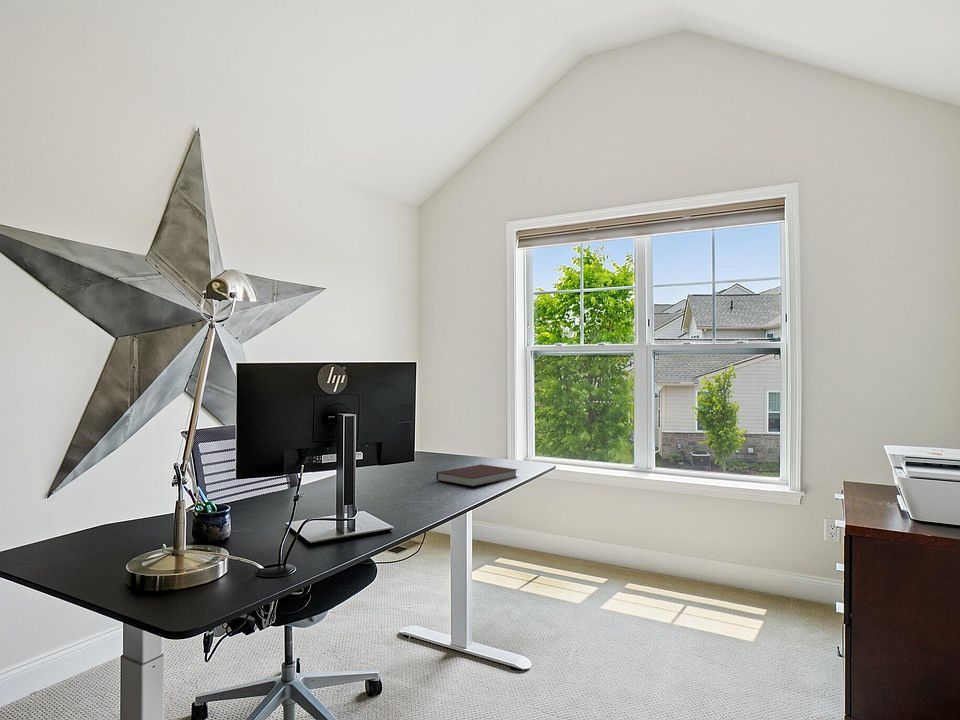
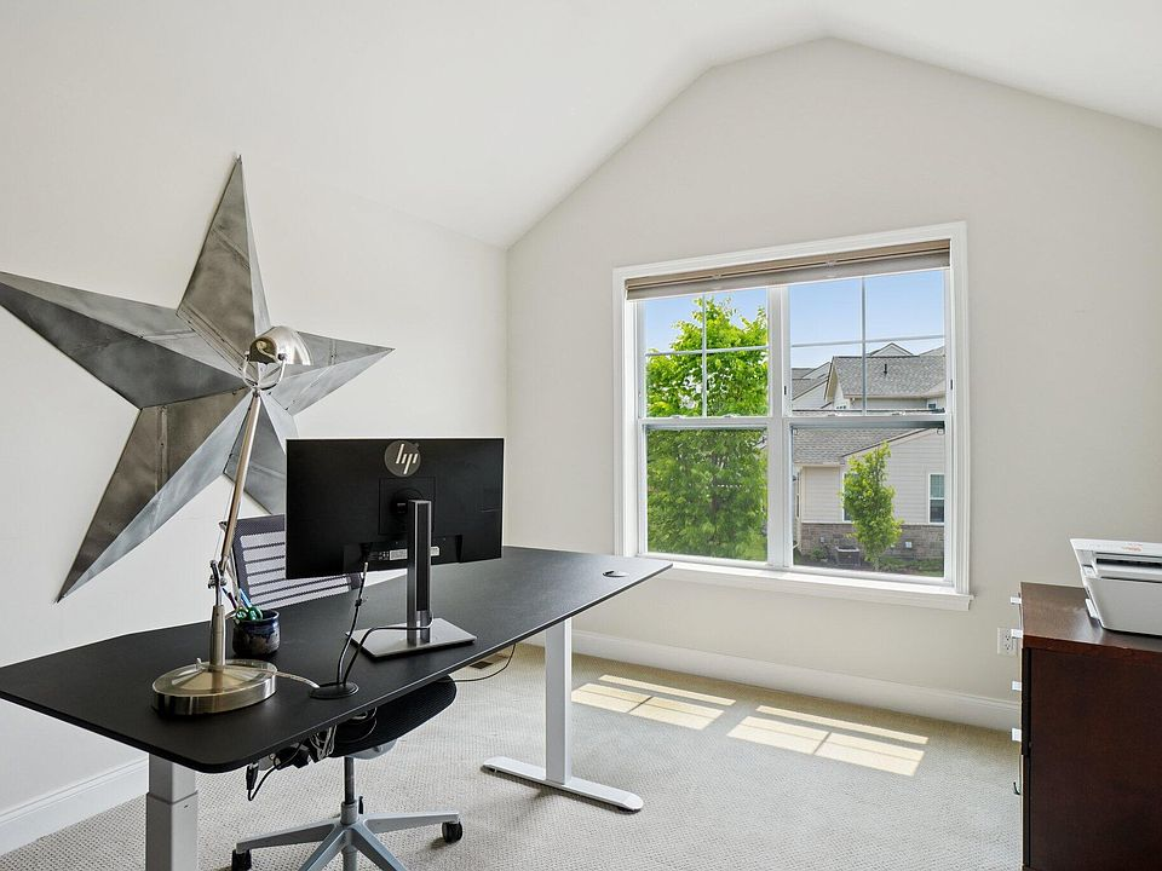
- notebook [435,464,519,488]
